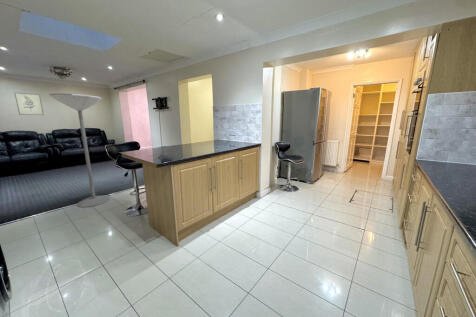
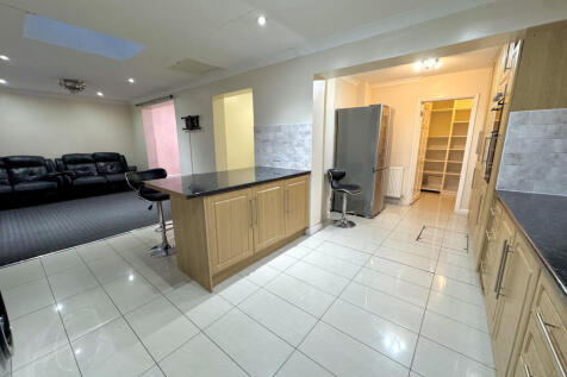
- floor lamp [48,93,111,208]
- wall art [14,92,45,116]
